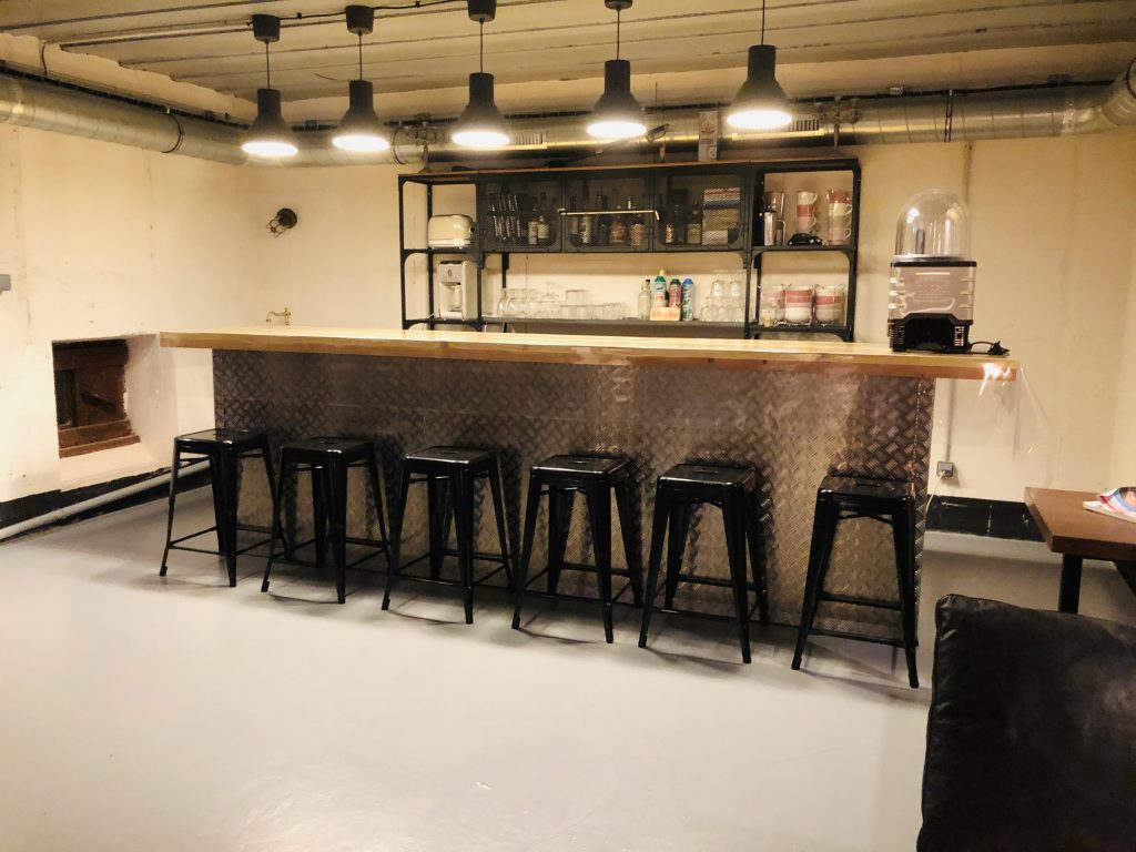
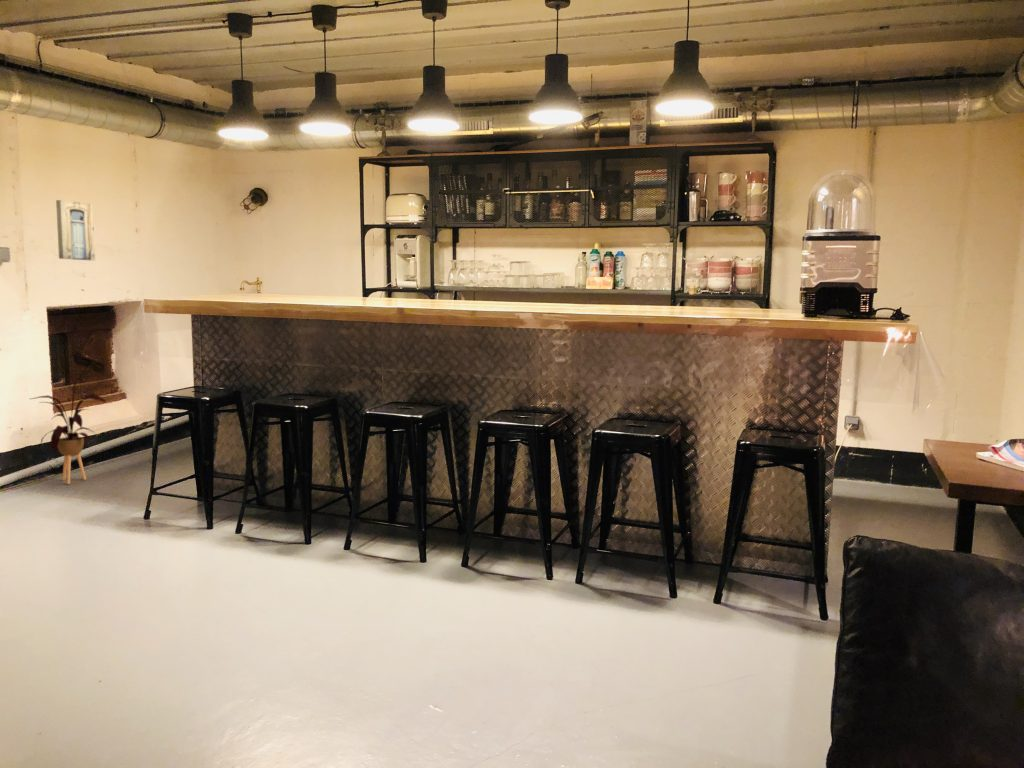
+ wall art [55,199,96,262]
+ house plant [30,371,107,485]
